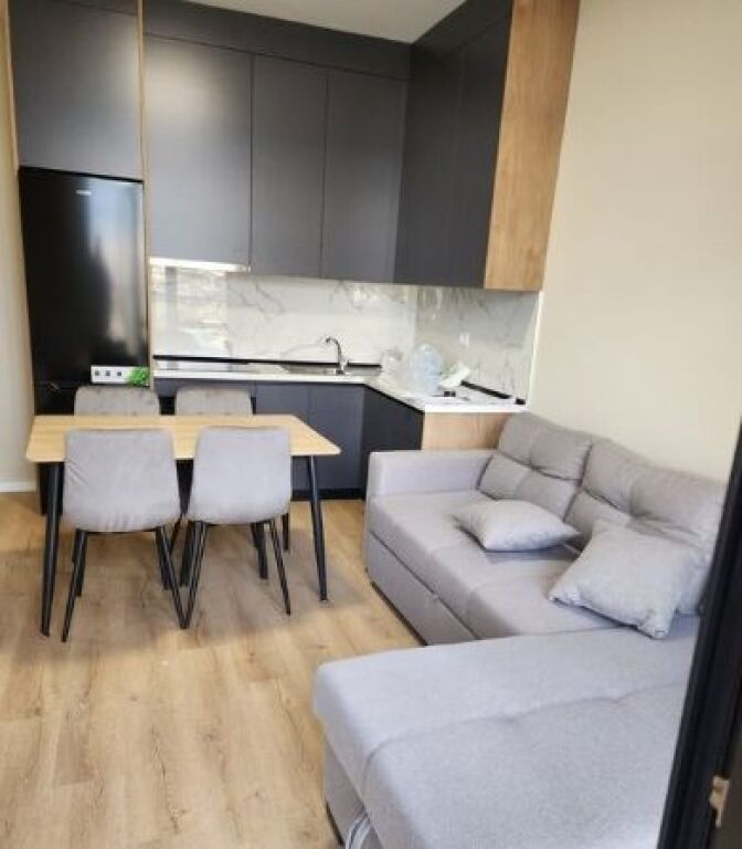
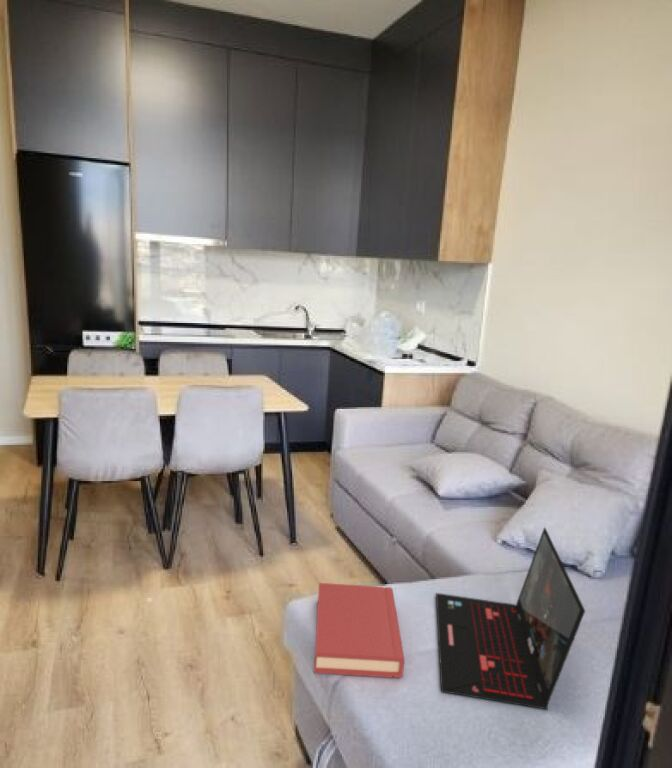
+ laptop [435,526,586,711]
+ hardback book [313,582,406,679]
